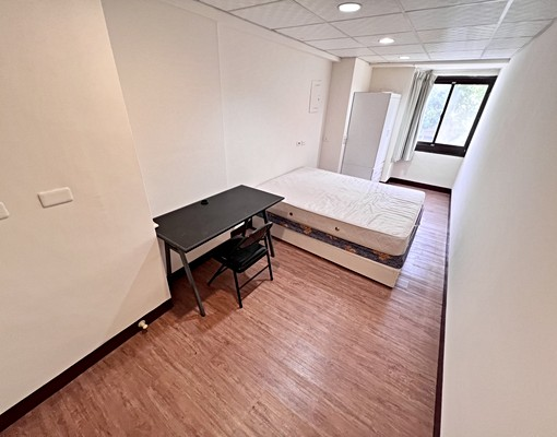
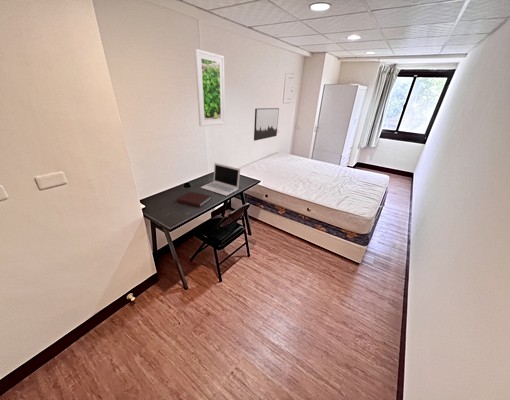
+ notebook [176,190,212,208]
+ wall art [253,107,280,142]
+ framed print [193,48,226,127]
+ laptop [200,162,241,197]
